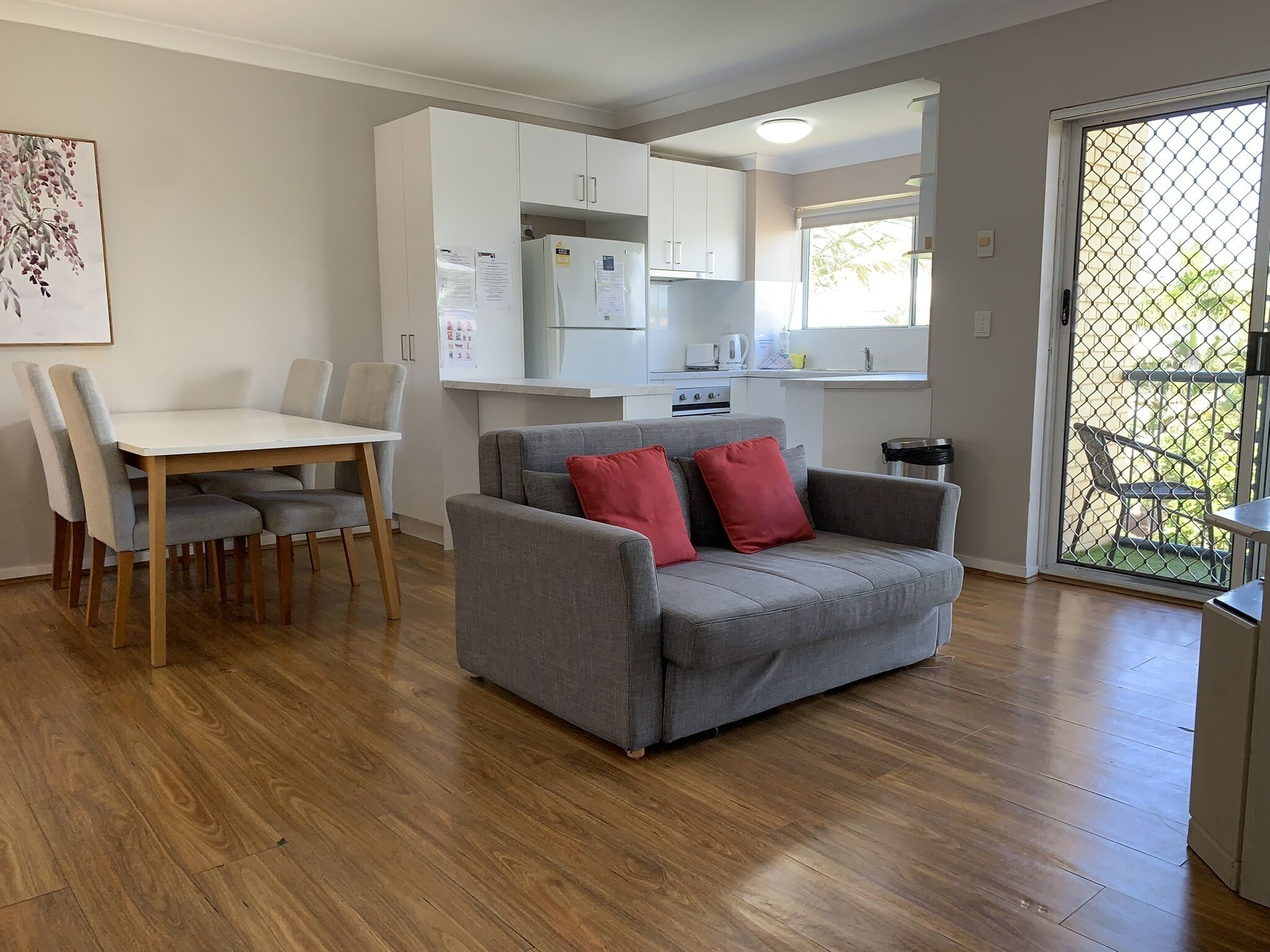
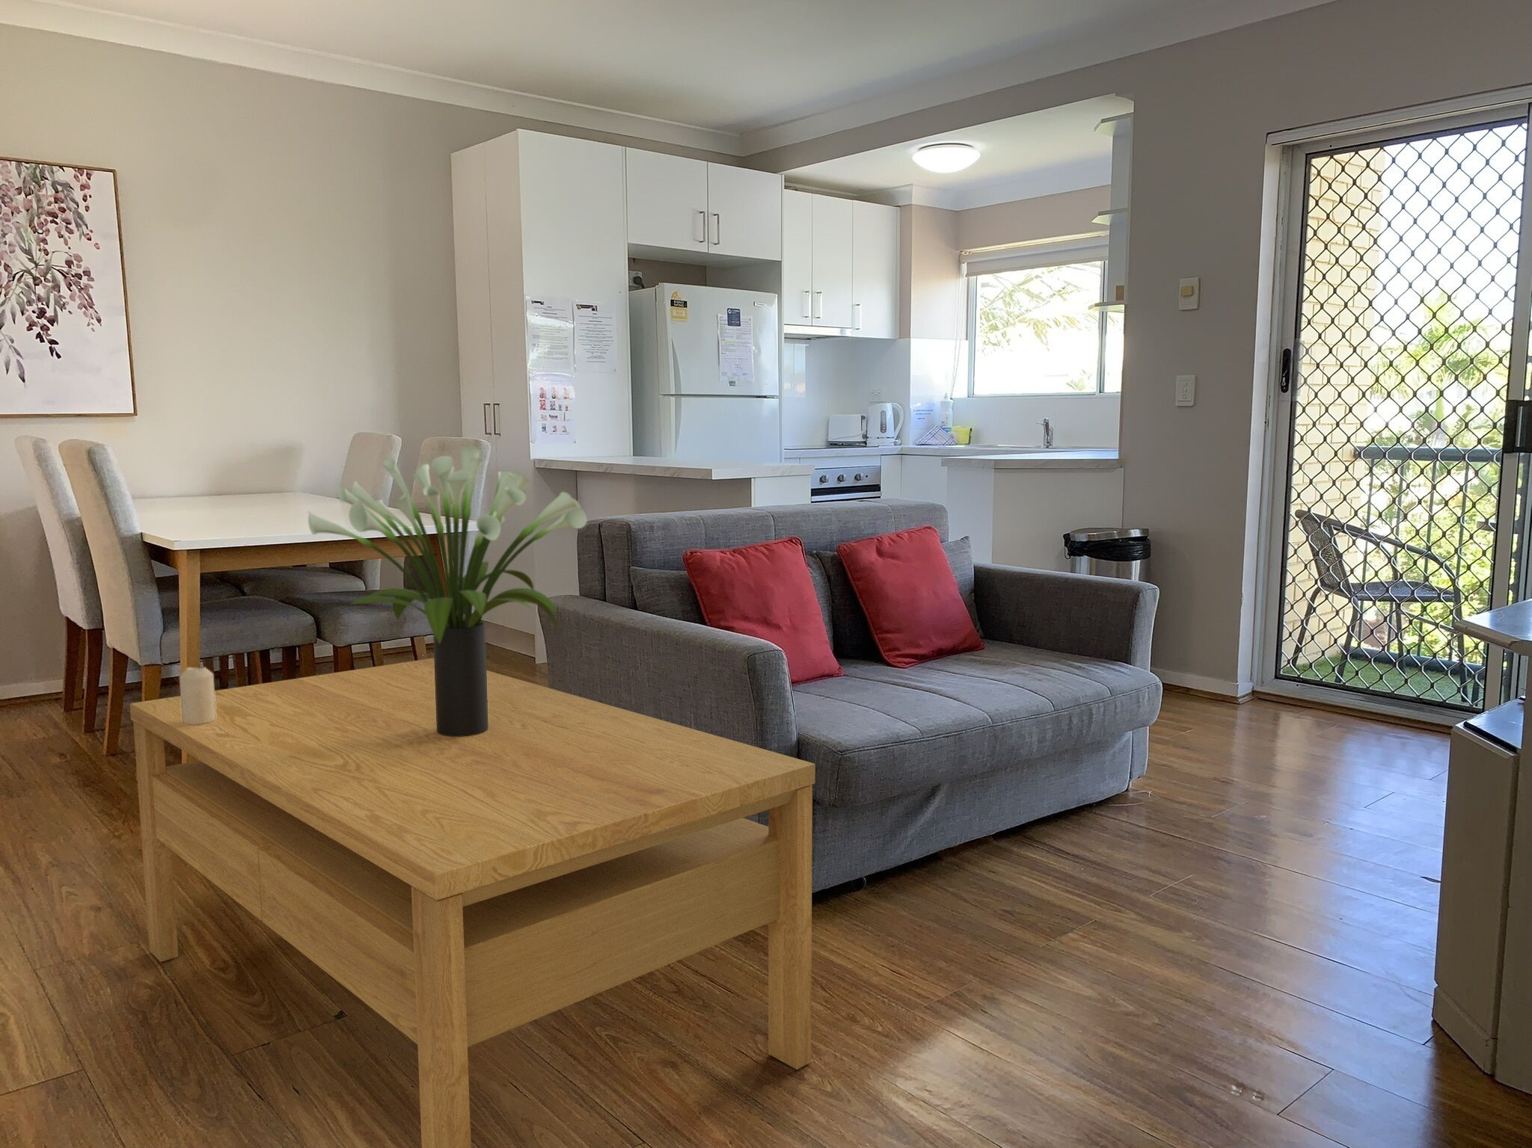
+ candle [179,667,216,725]
+ coffee table [129,657,817,1148]
+ potted plant [308,444,587,737]
